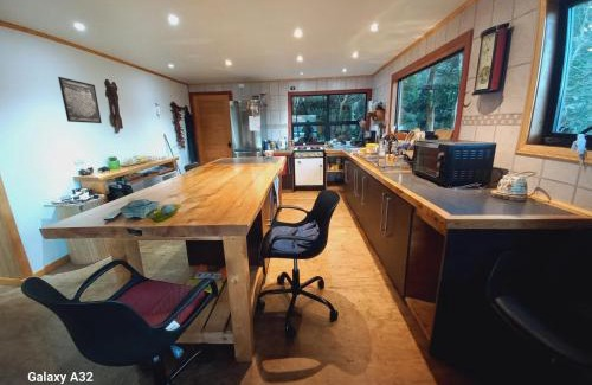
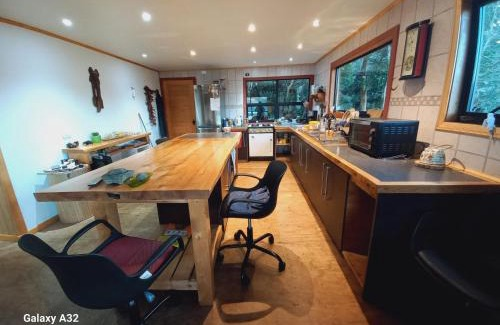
- wall art [57,76,103,124]
